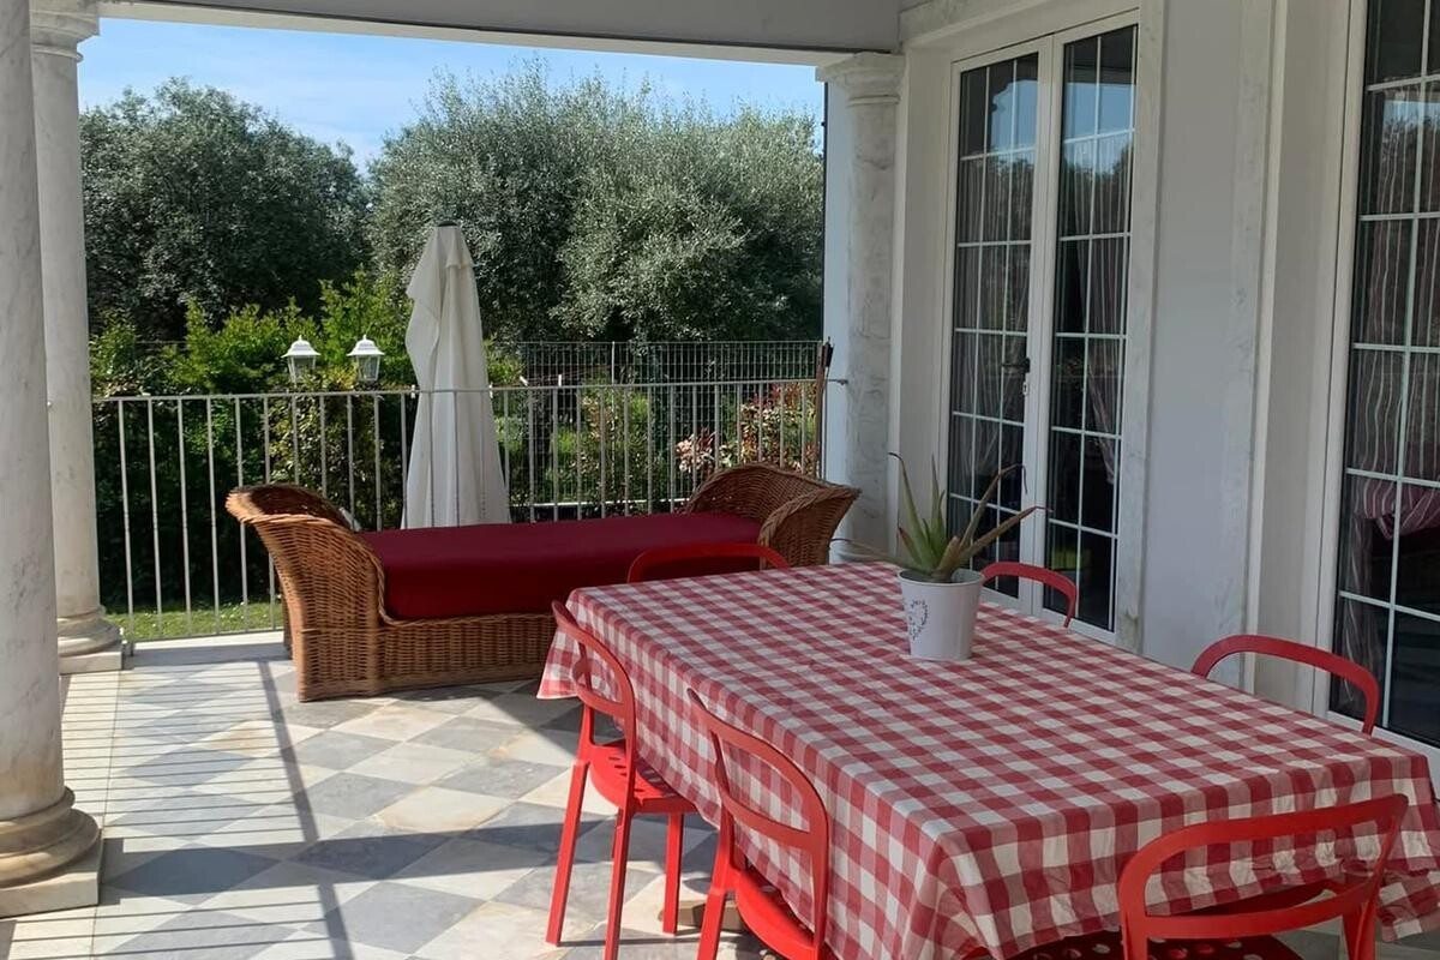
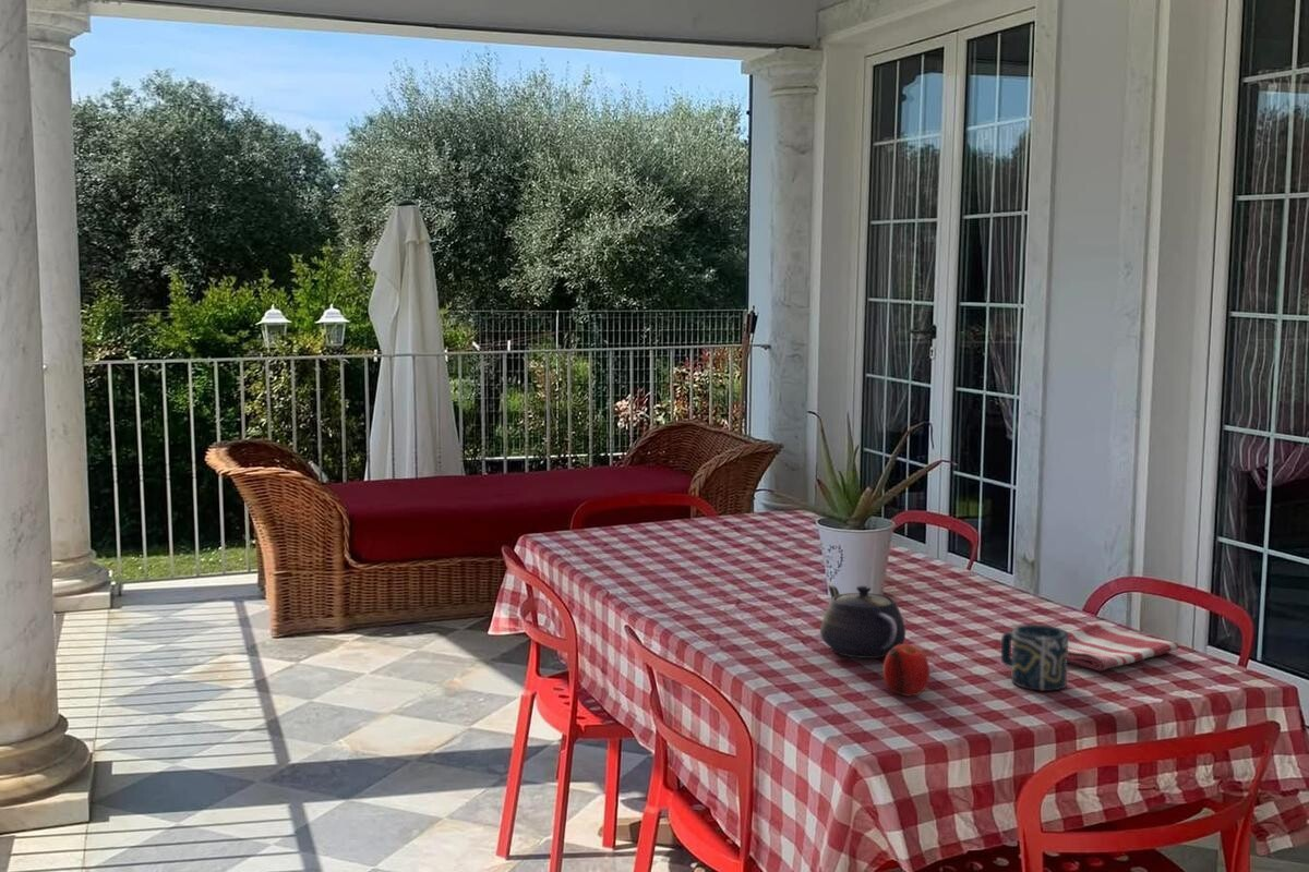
+ dish towel [1067,622,1180,671]
+ cup [1000,623,1069,692]
+ teapot [819,583,906,659]
+ fruit [881,643,930,697]
